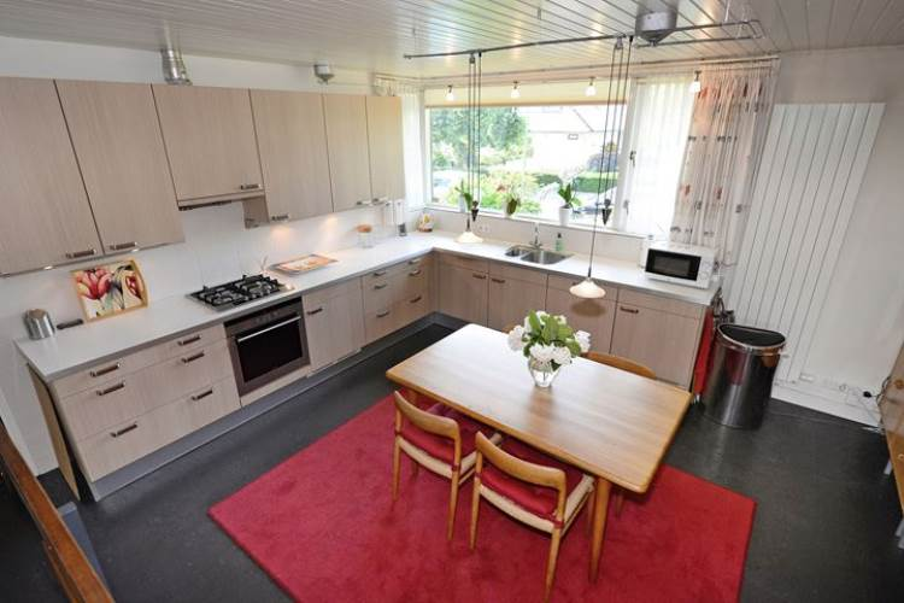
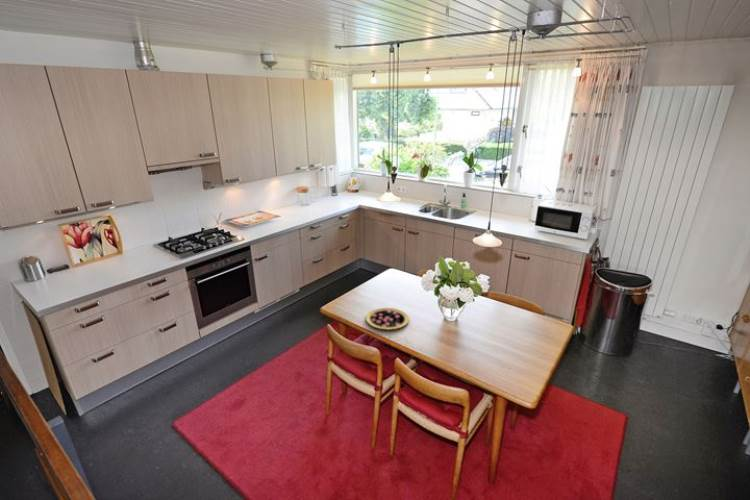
+ pizza [365,307,410,331]
